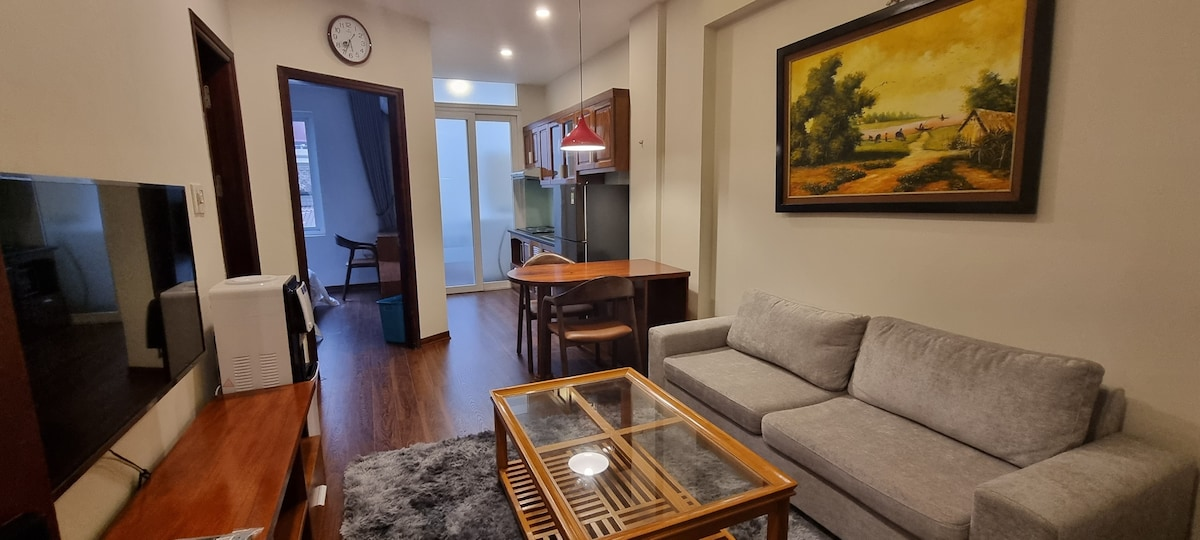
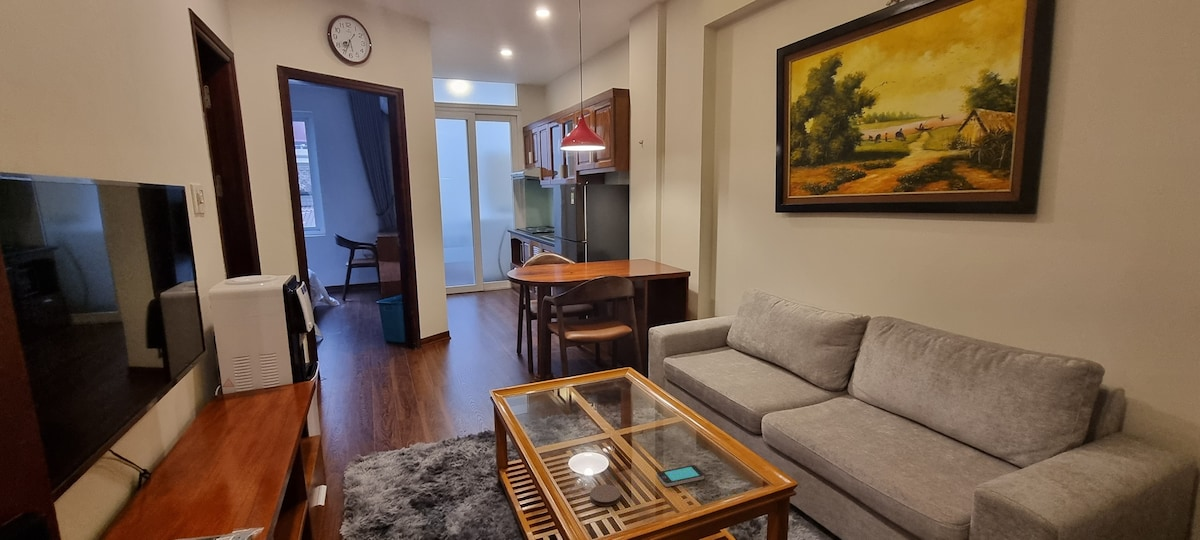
+ smartphone [656,464,705,488]
+ coaster [589,484,622,507]
